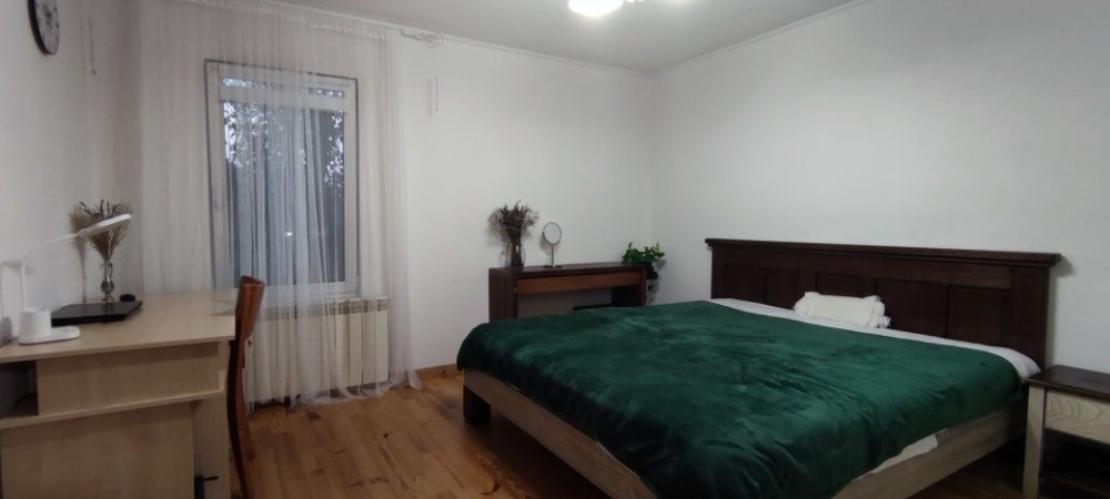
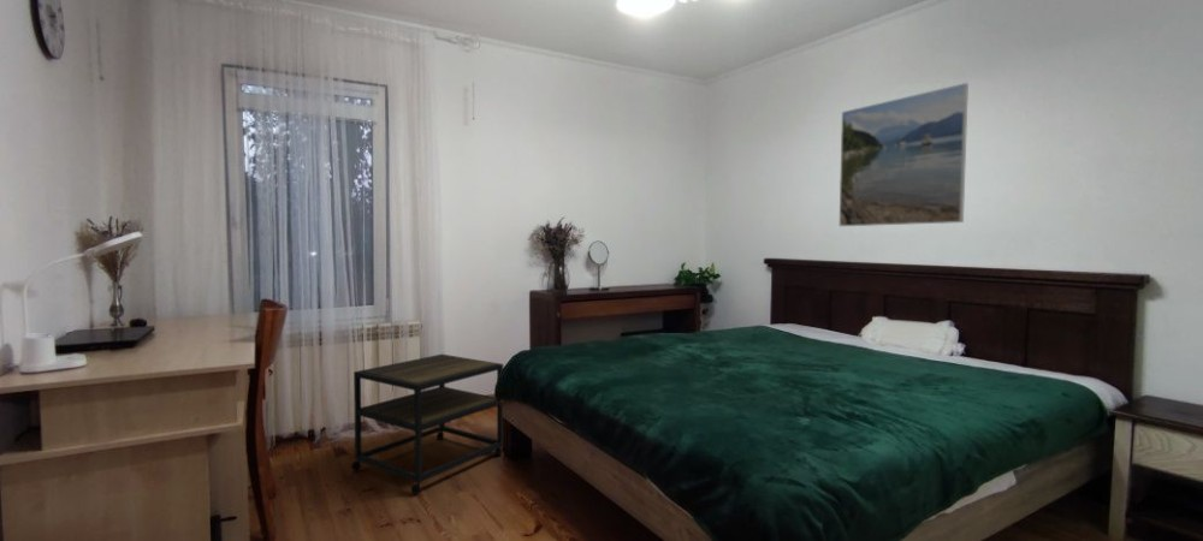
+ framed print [838,82,970,227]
+ side table [350,353,504,495]
